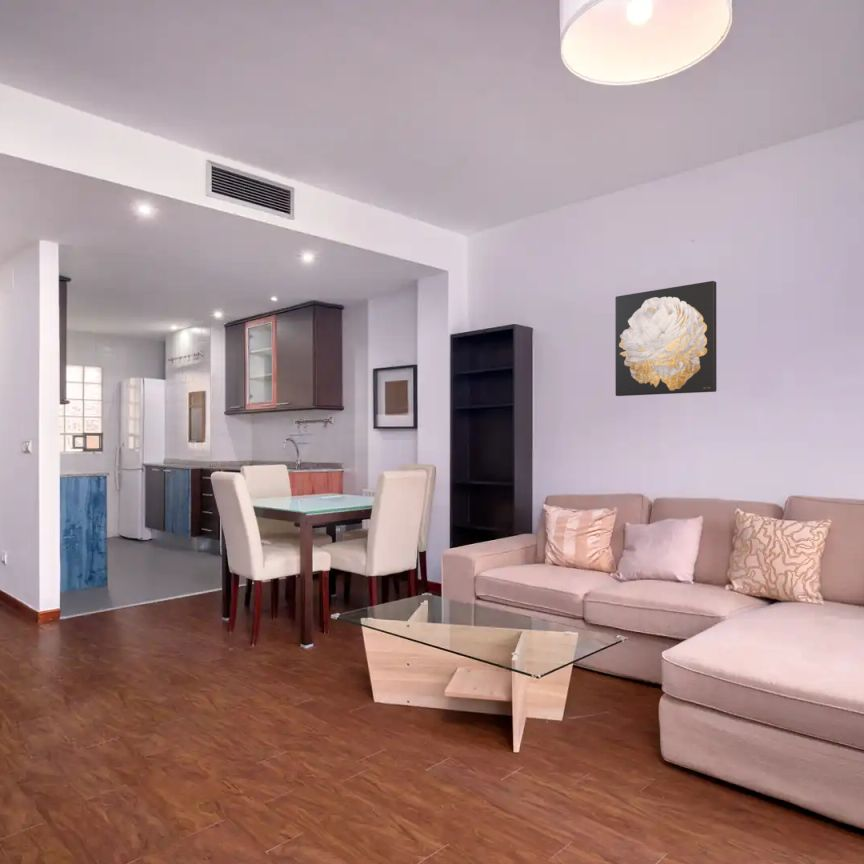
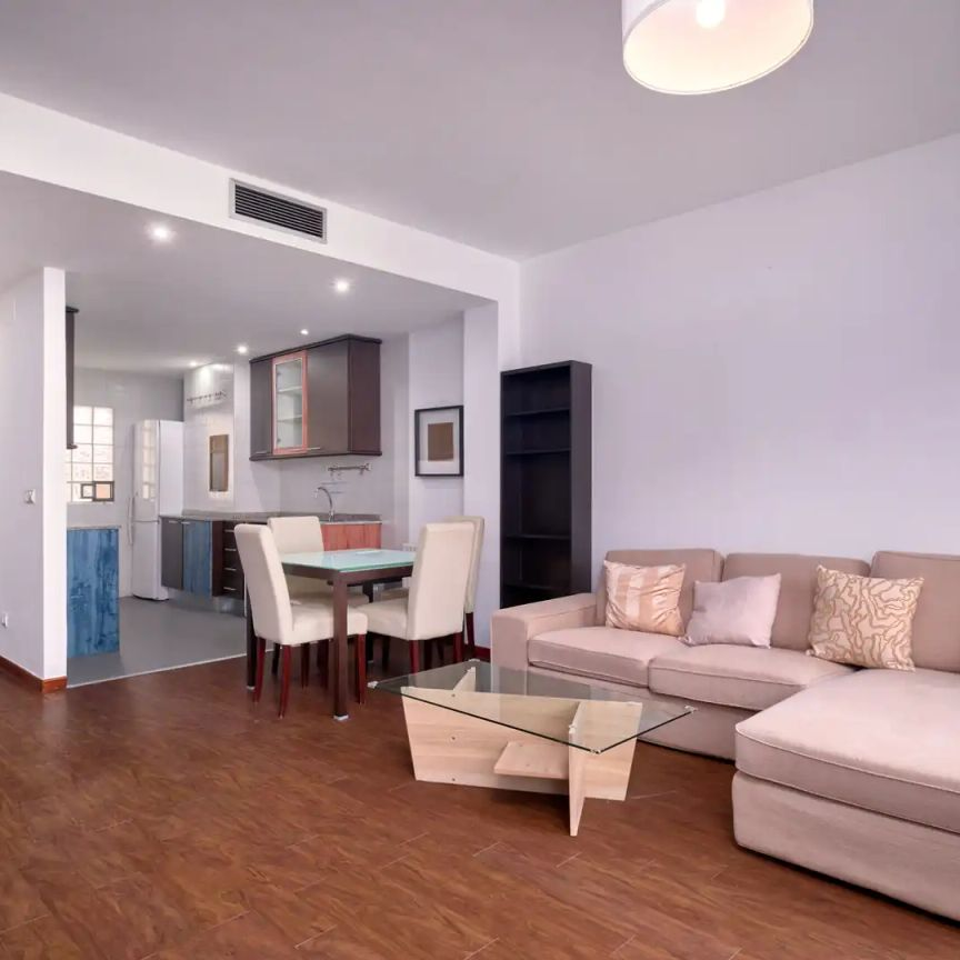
- wall art [614,280,718,397]
